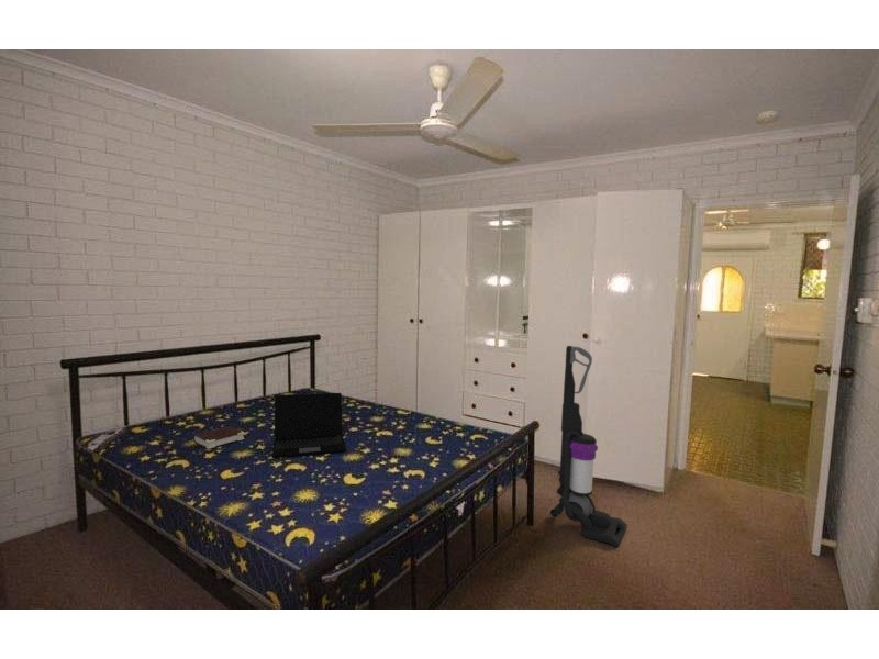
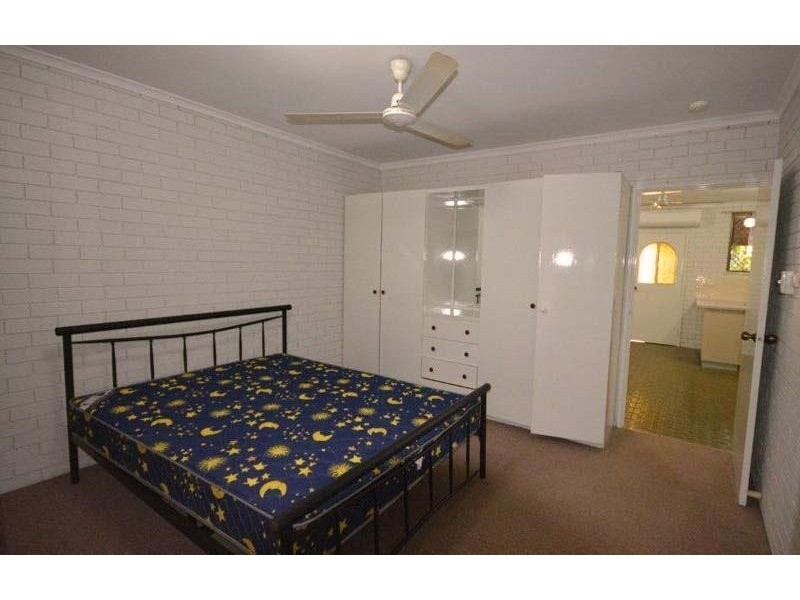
- book [192,425,245,450]
- vacuum cleaner [549,345,628,548]
- laptop [271,392,347,459]
